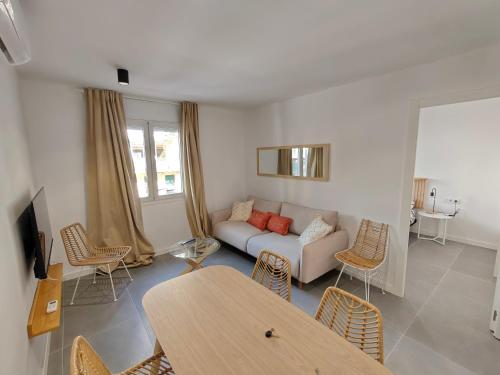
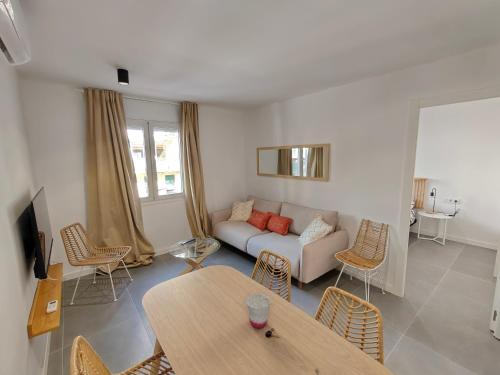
+ cup [245,292,272,329]
